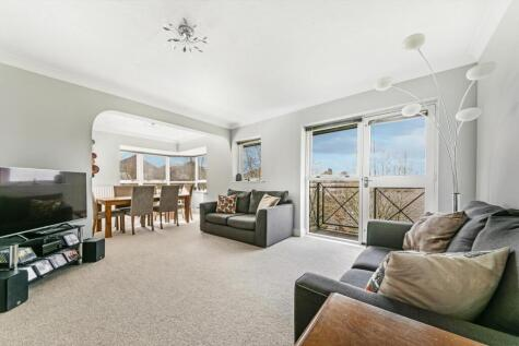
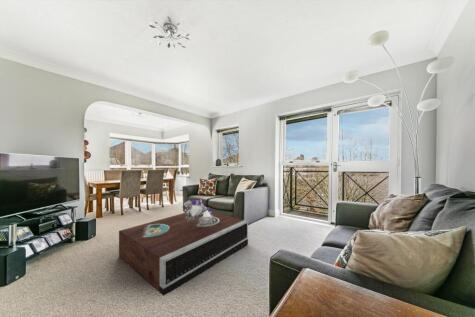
+ bouquet [182,198,214,224]
+ stereo [118,211,249,297]
